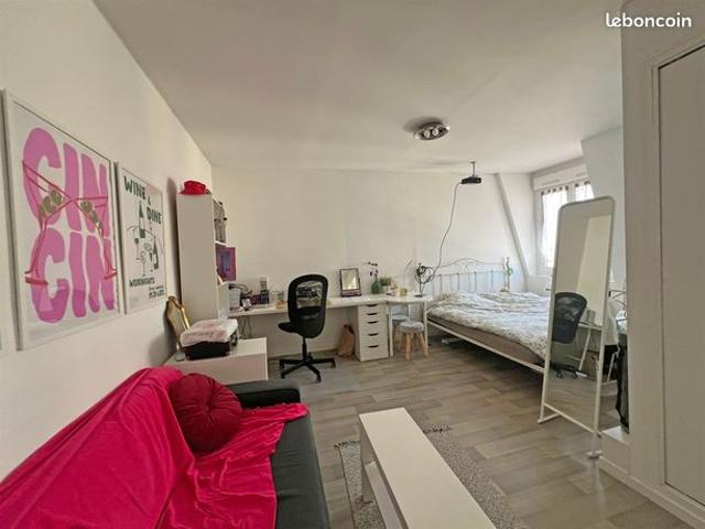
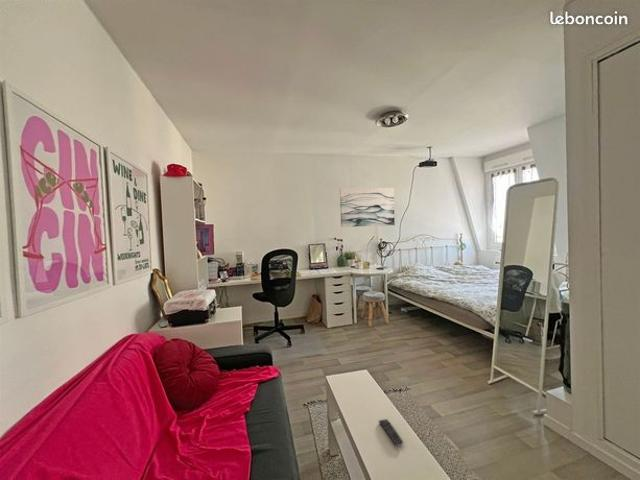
+ remote control [378,418,404,448]
+ wall art [339,187,396,228]
